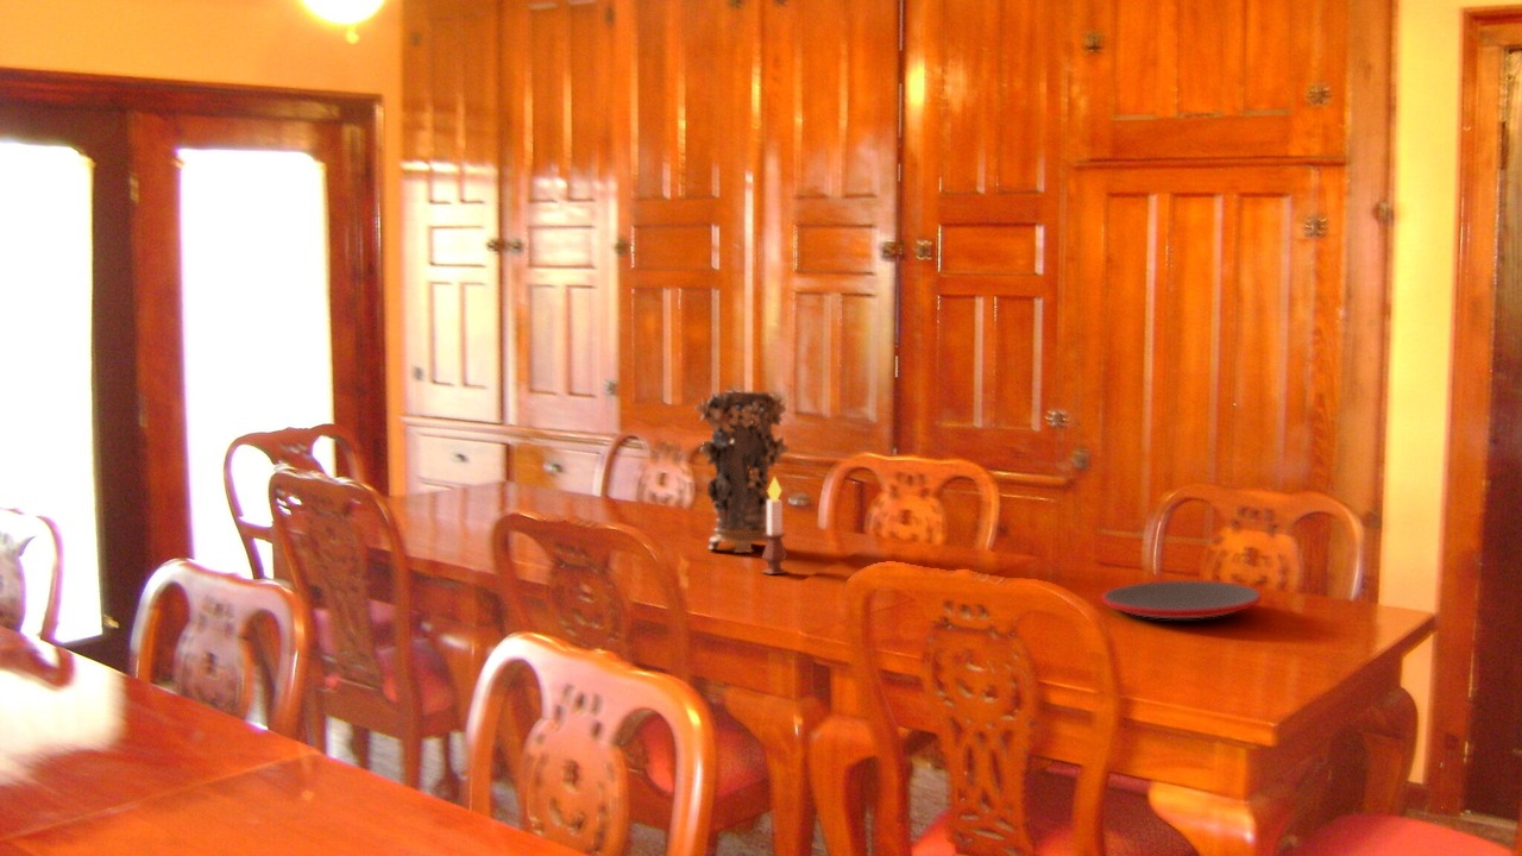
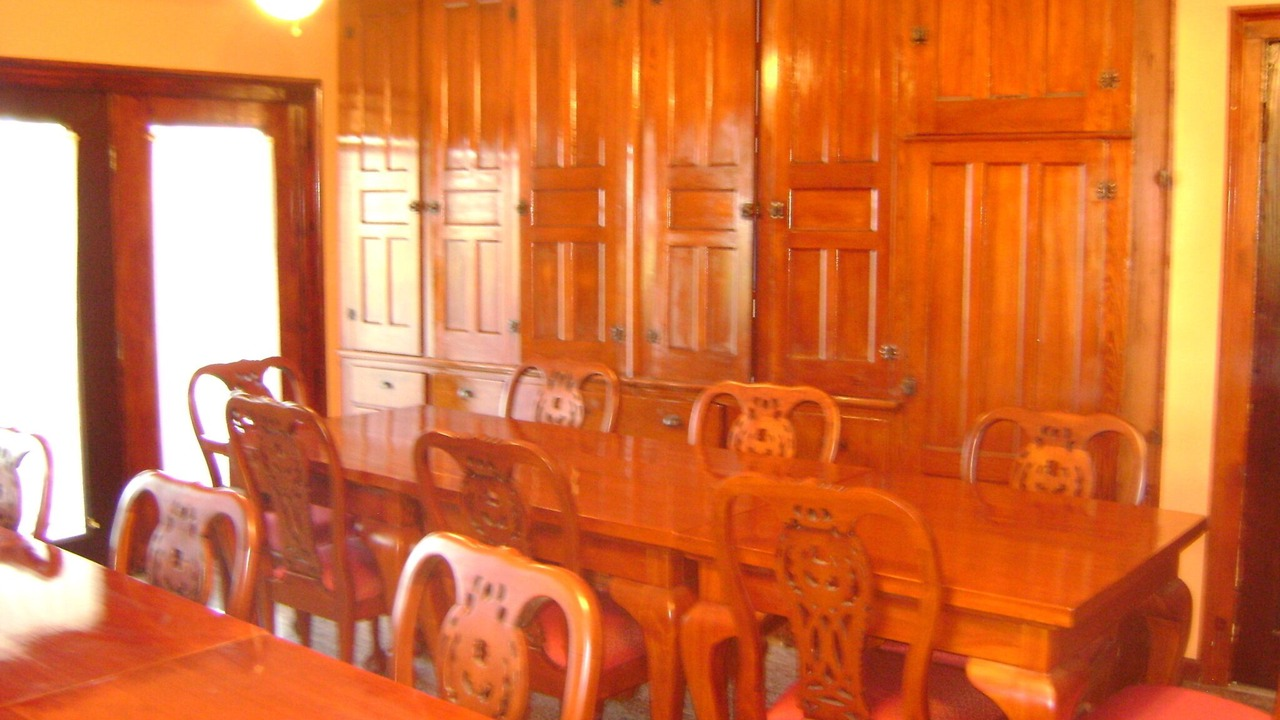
- plate [1100,579,1264,619]
- decorative vase [694,390,791,554]
- candle [761,474,788,575]
